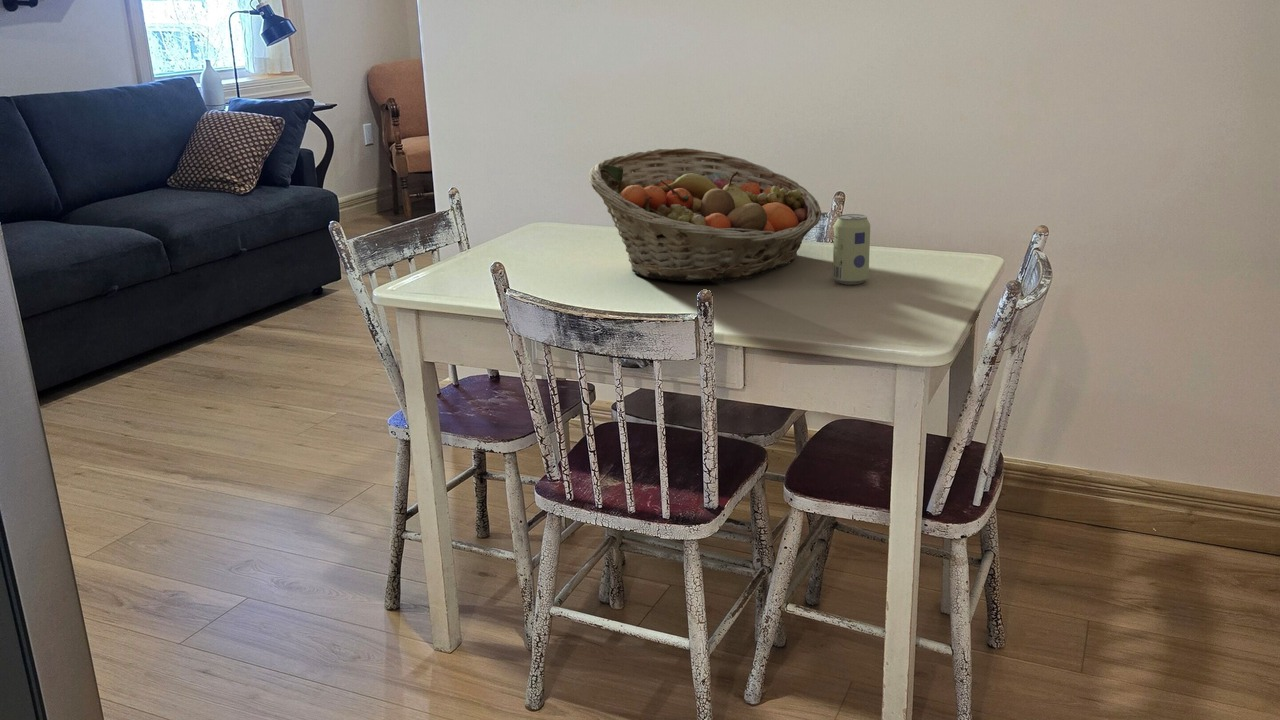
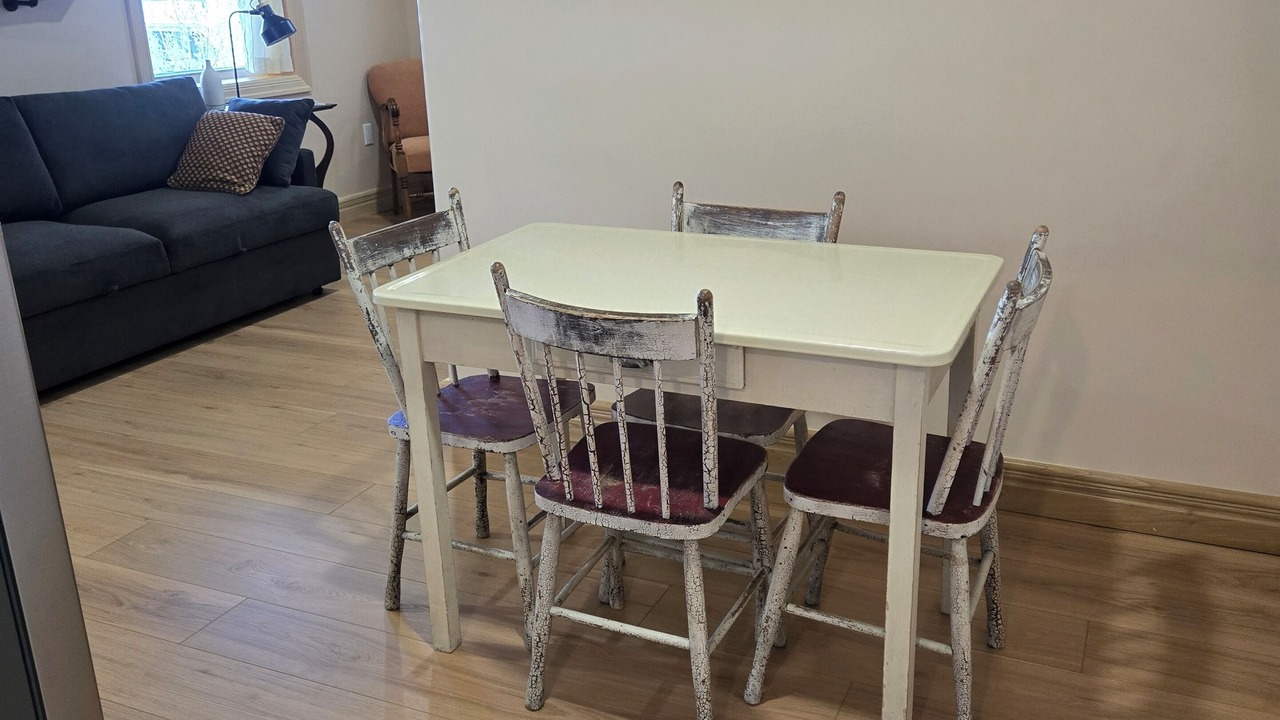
- fruit basket [588,147,822,283]
- beverage can [832,213,871,285]
